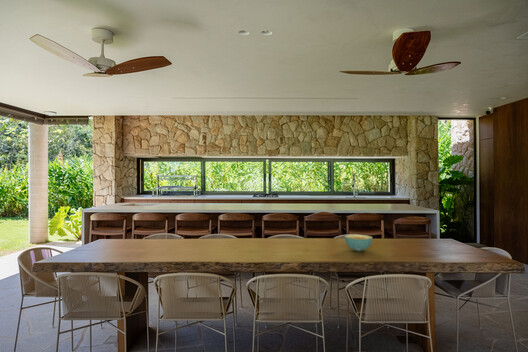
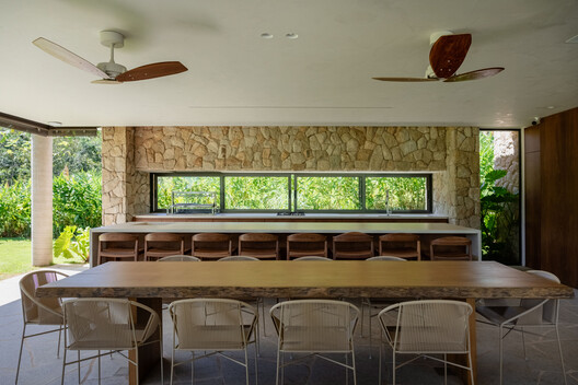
- cereal bowl [344,234,373,252]
